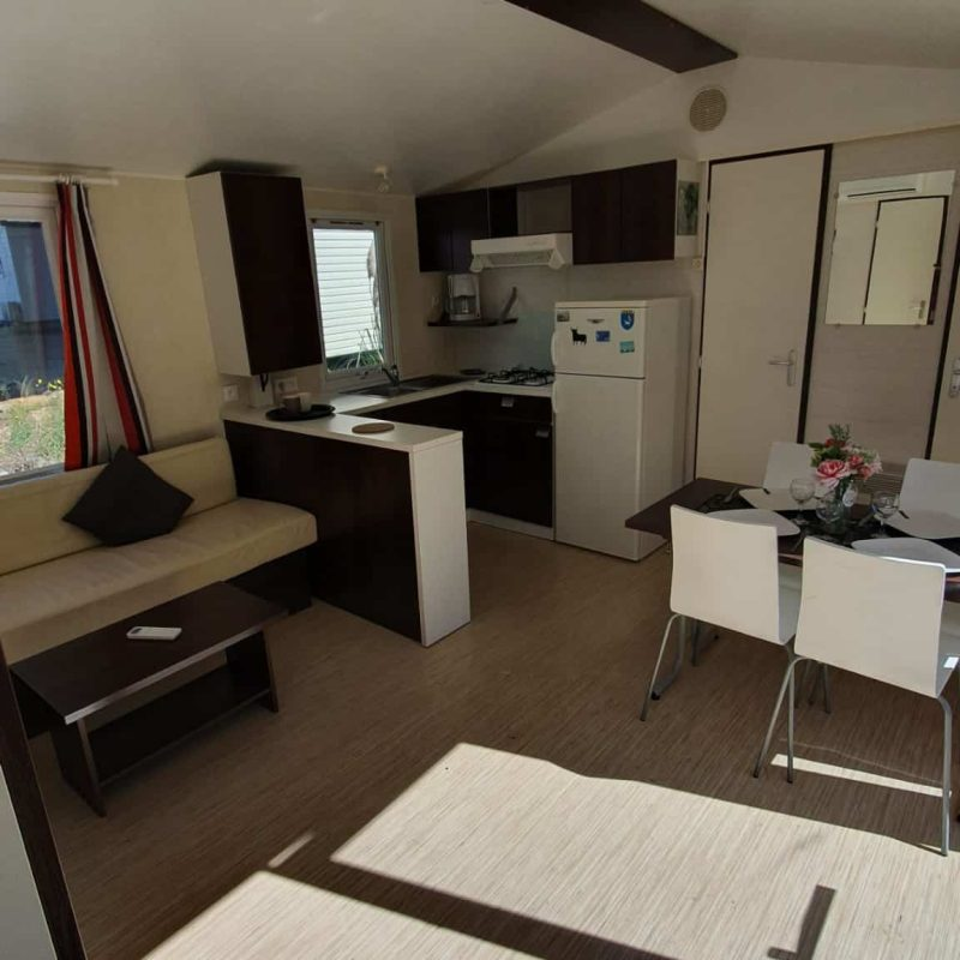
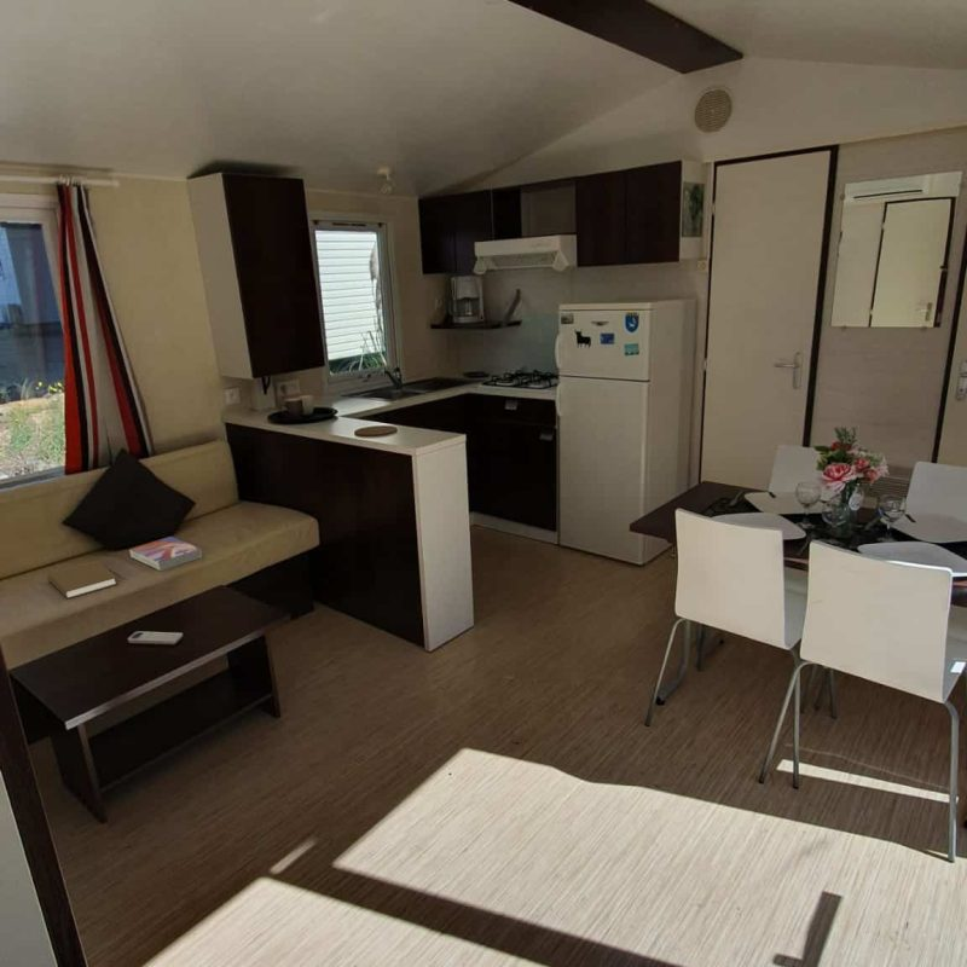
+ book [46,560,120,600]
+ textbook [128,535,203,572]
